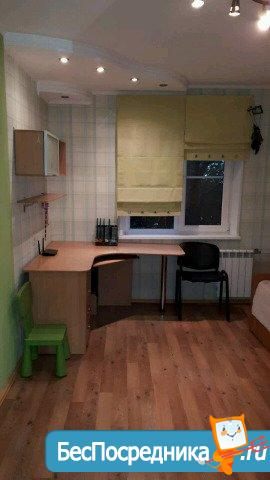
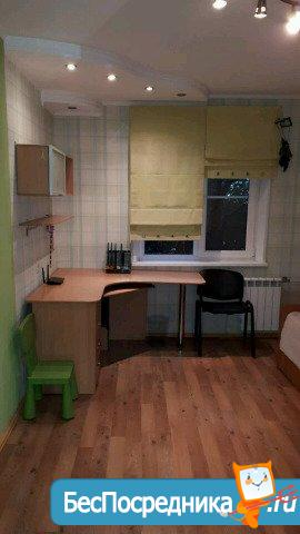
+ waste bin [144,314,171,347]
